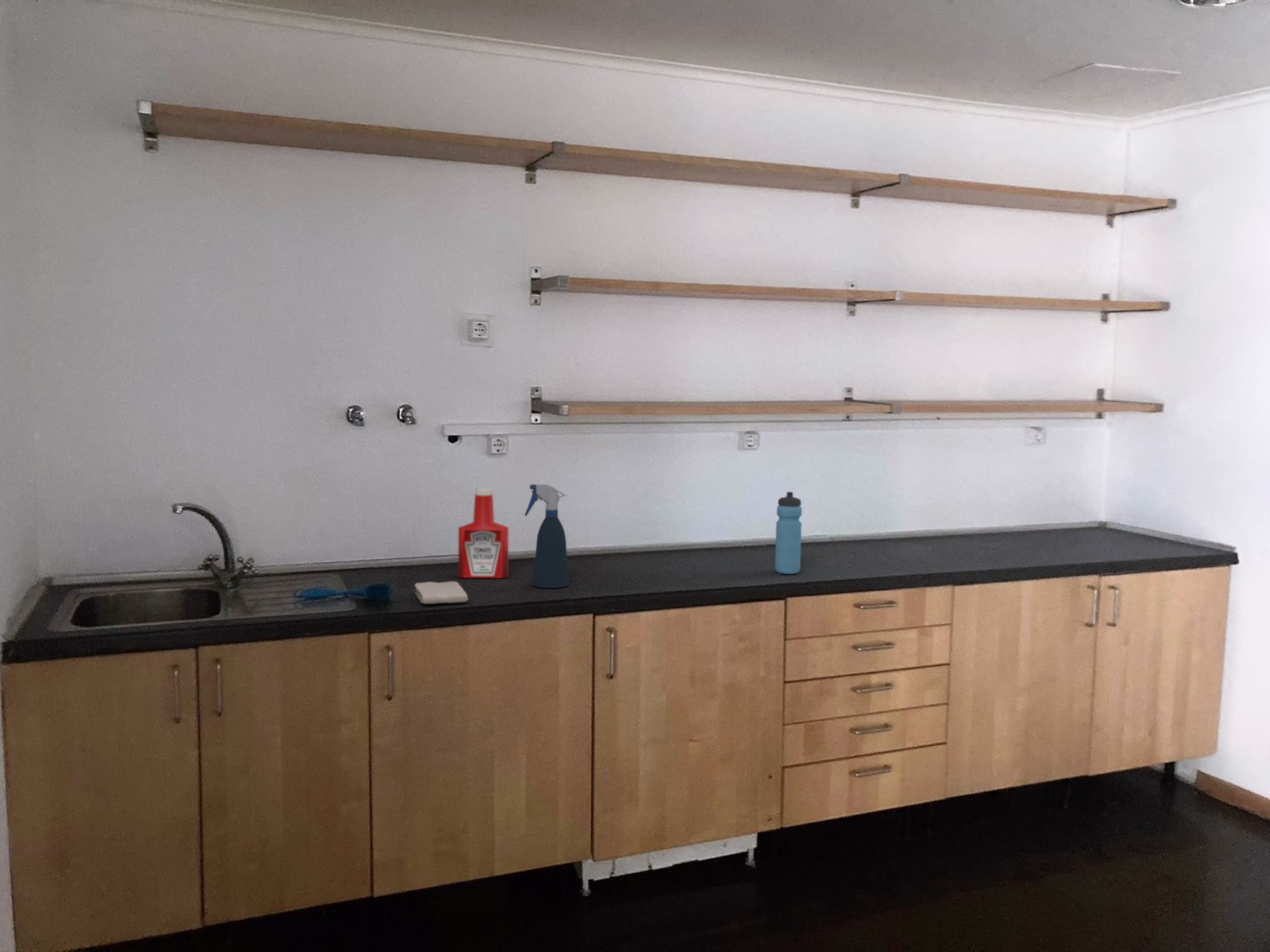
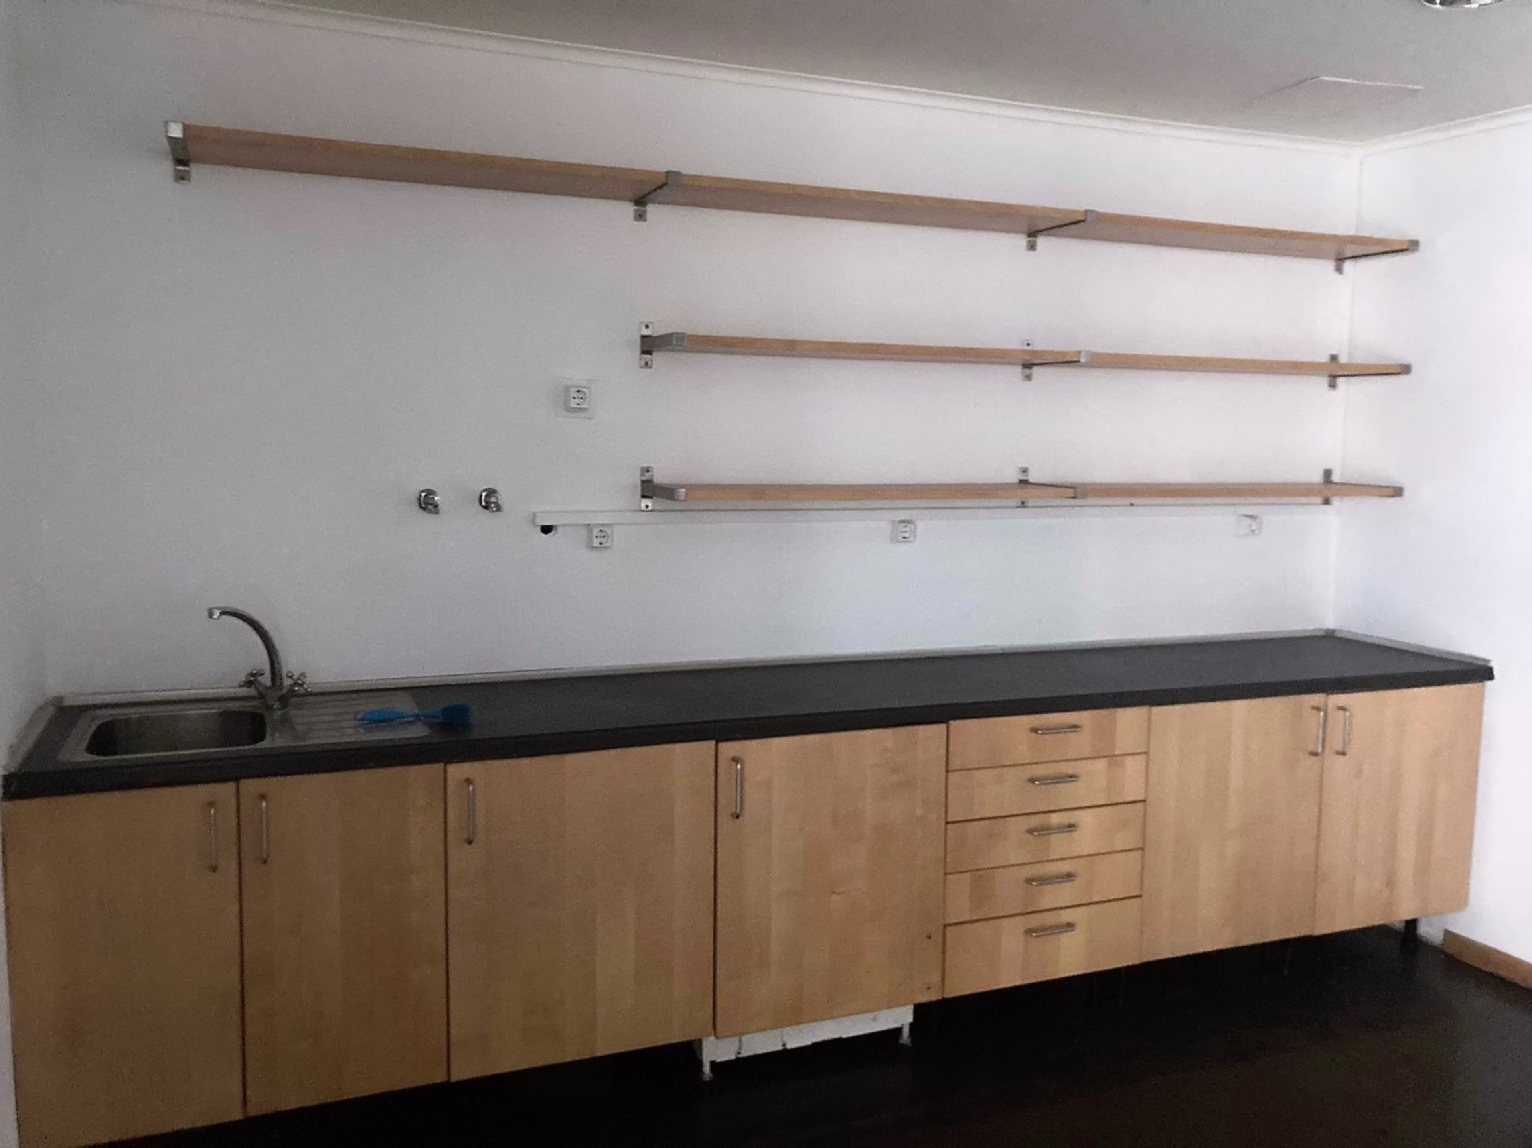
- spray bottle [524,484,570,588]
- washcloth [414,581,469,604]
- soap bottle [458,488,509,578]
- water bottle [775,491,802,575]
